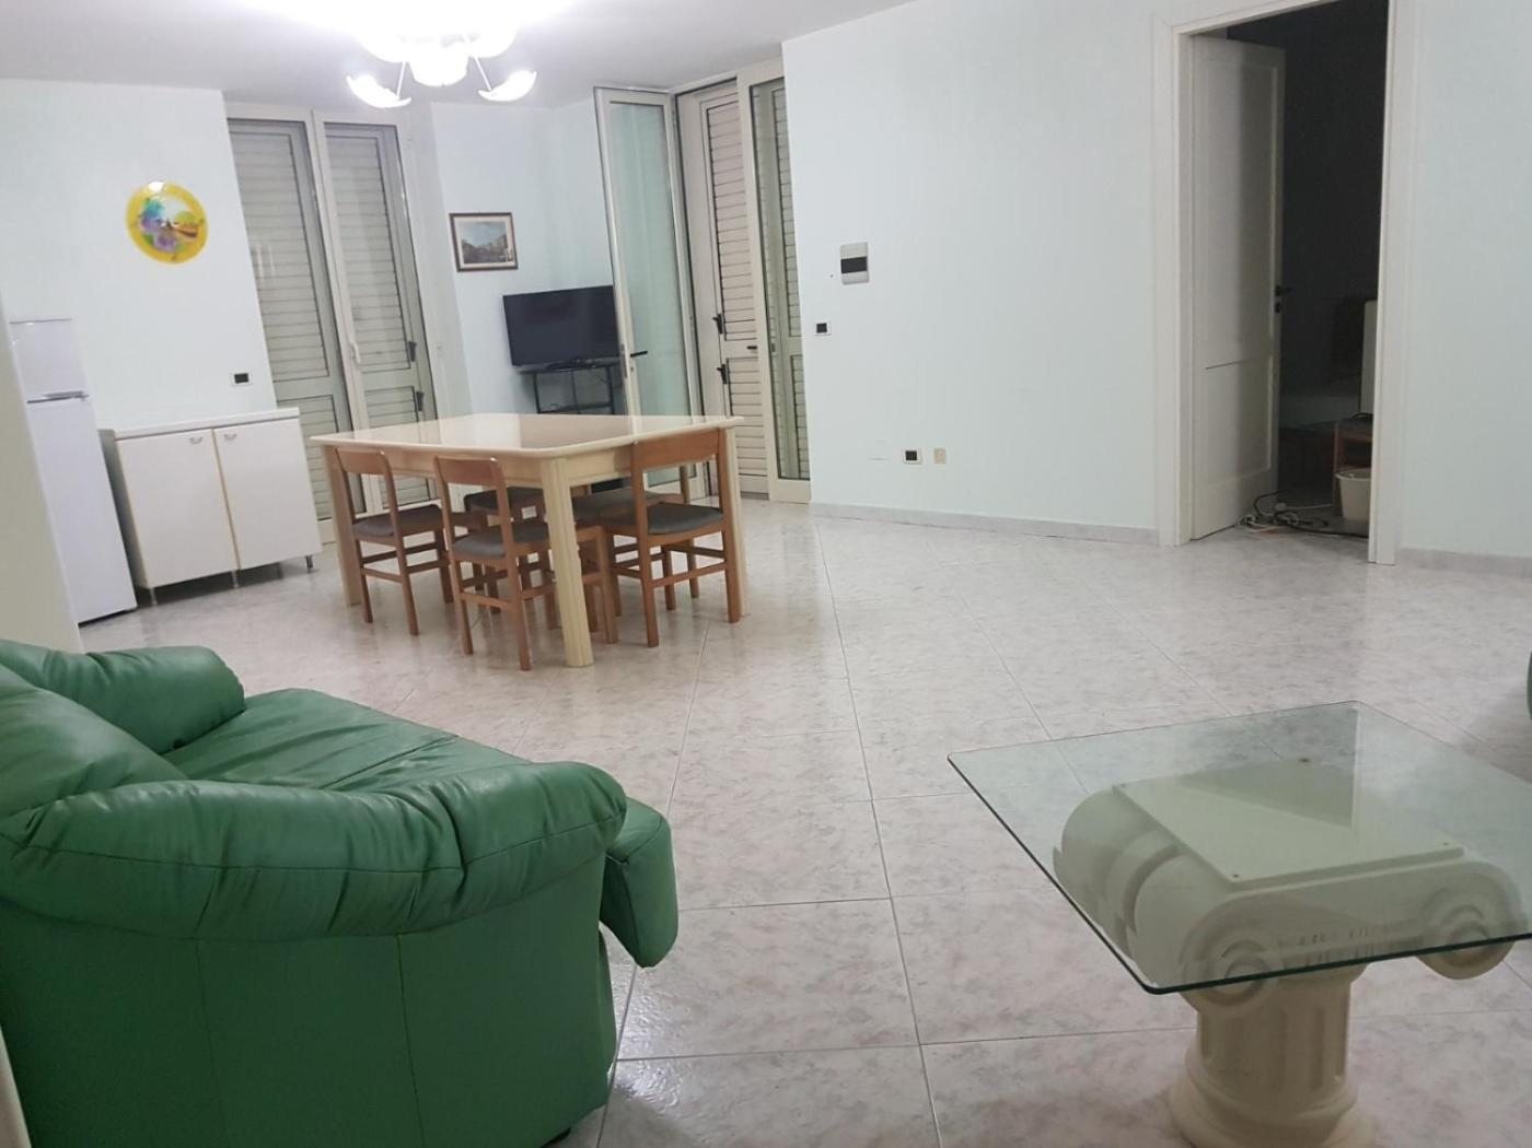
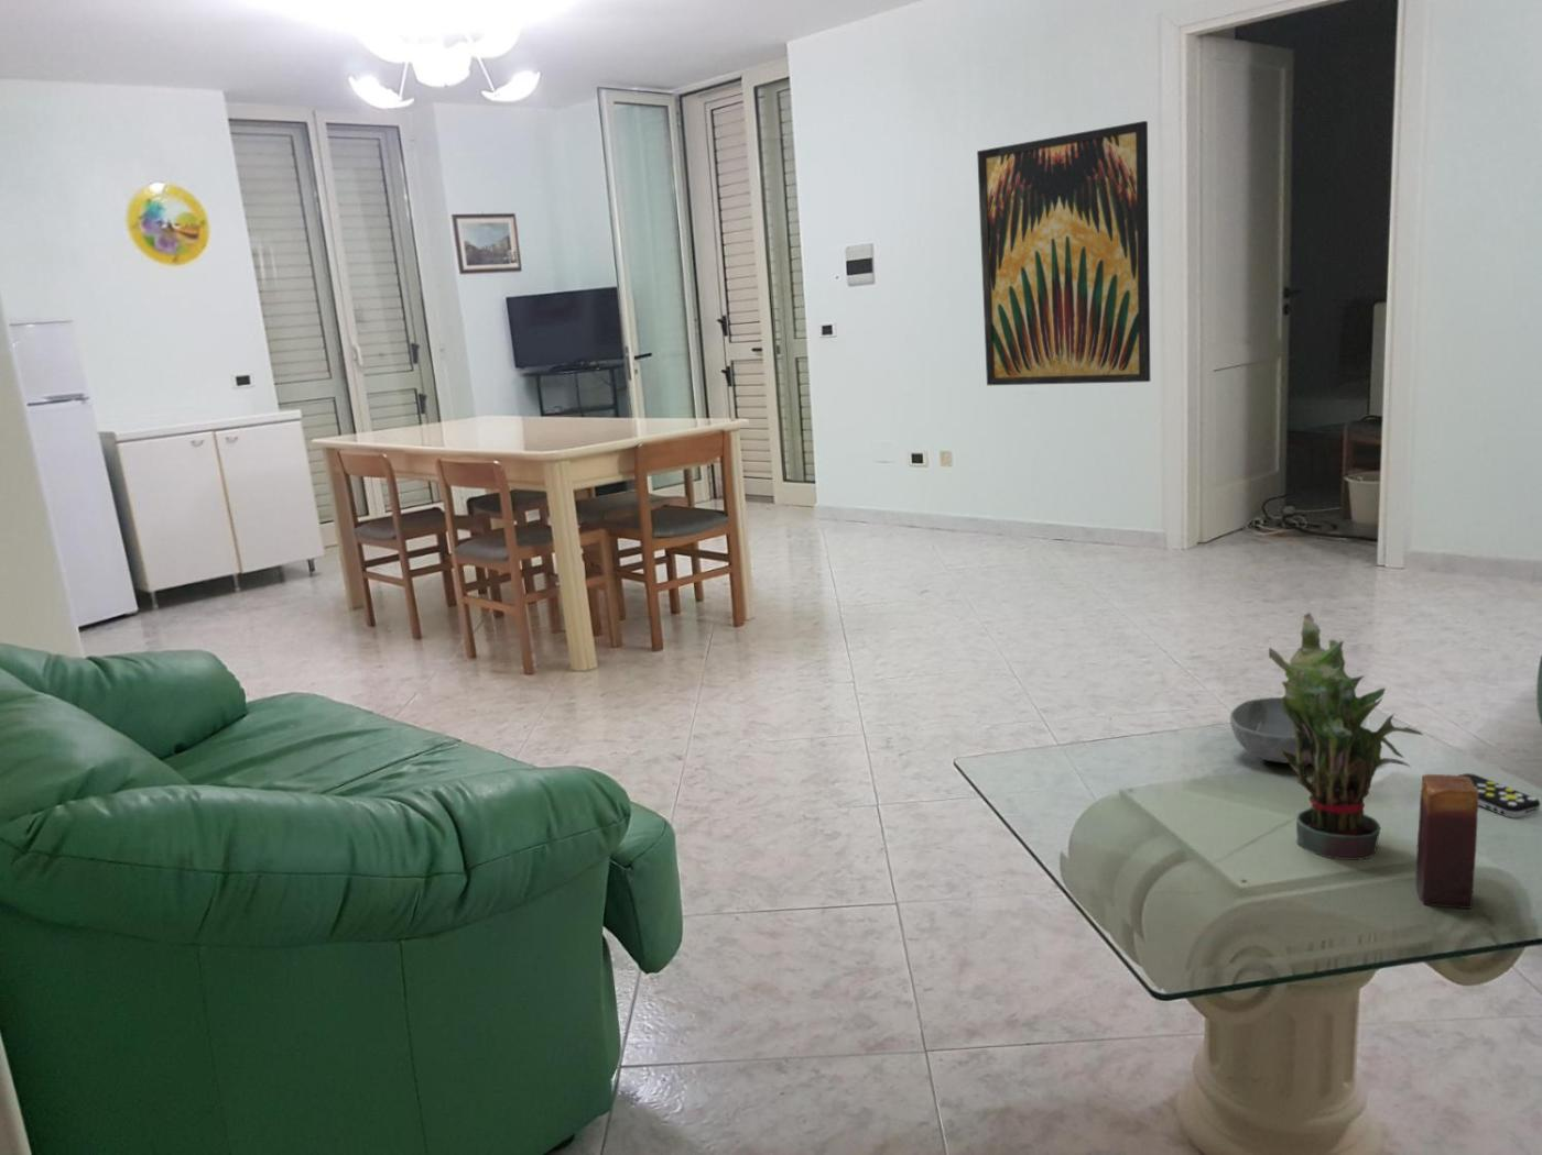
+ potted plant [1268,610,1424,861]
+ remote control [1459,772,1541,819]
+ candle [1415,773,1479,910]
+ wall art [976,120,1151,386]
+ bowl [1229,696,1298,764]
